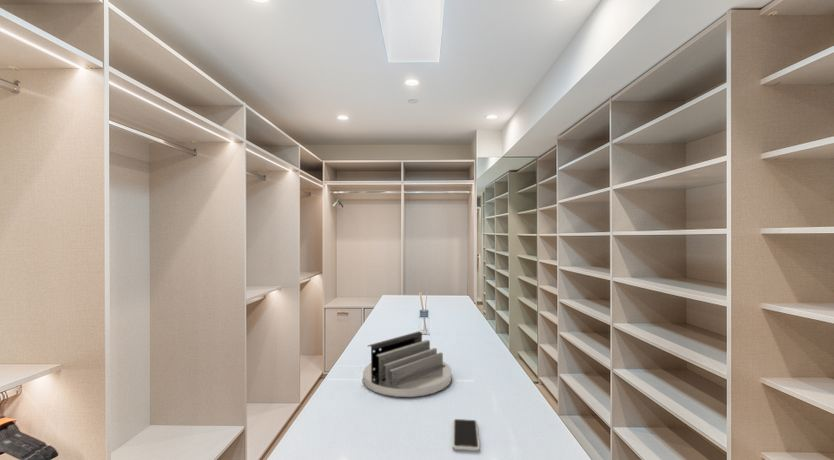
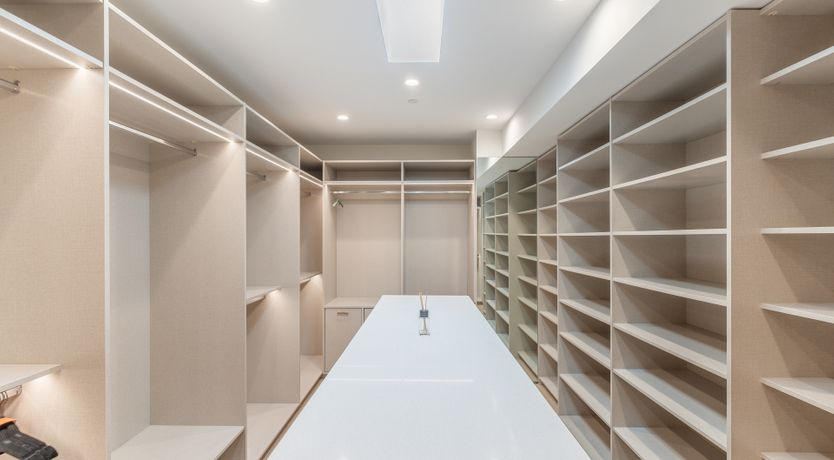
- smartphone [451,418,481,452]
- desk organizer [362,330,452,398]
